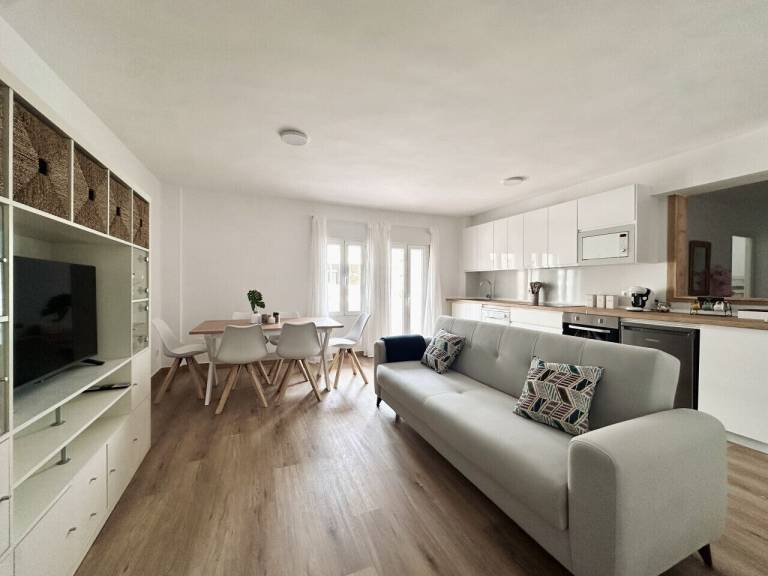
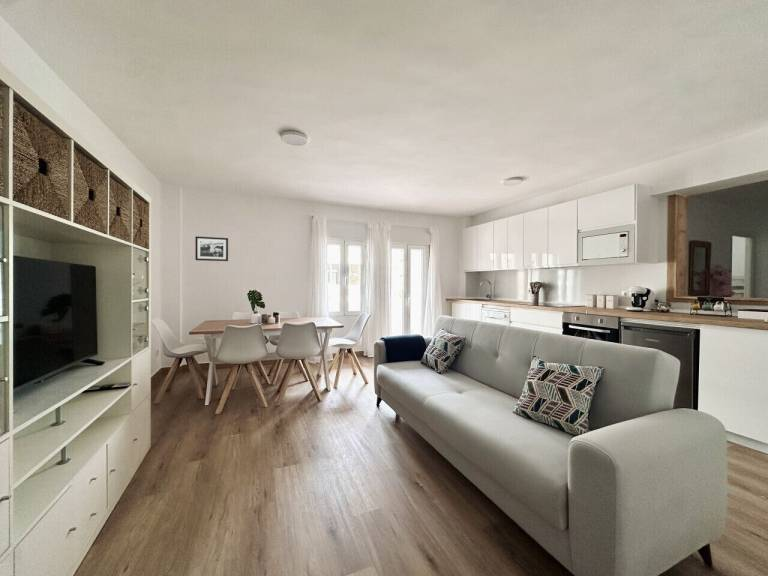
+ picture frame [194,235,229,262]
